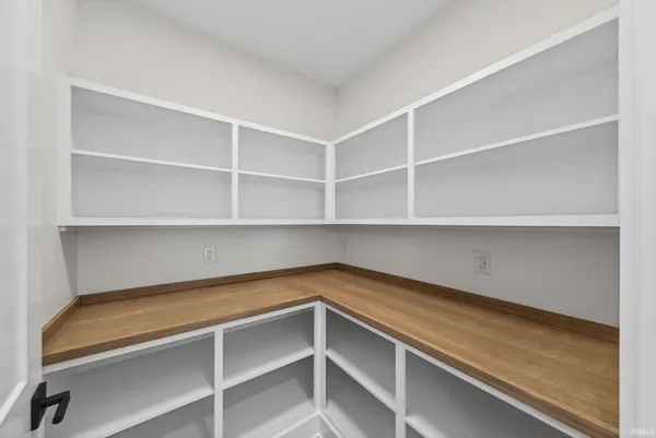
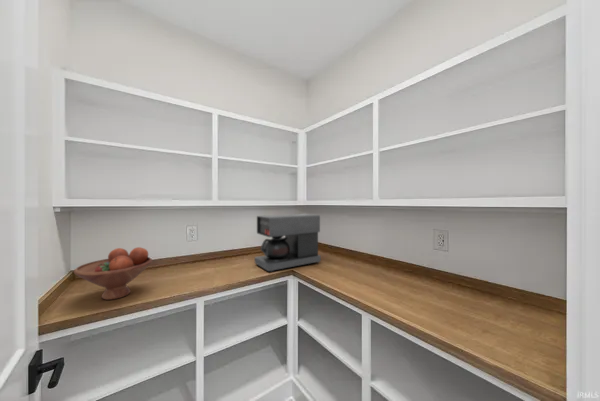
+ fruit bowl [73,246,153,301]
+ coffee maker [254,213,322,273]
